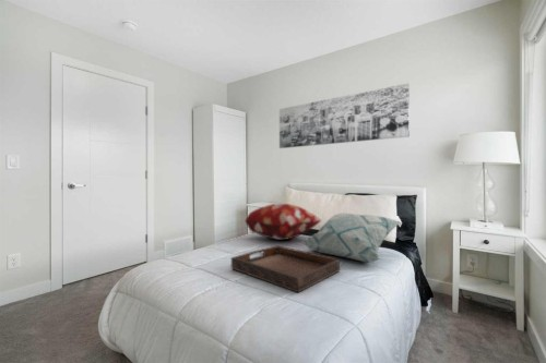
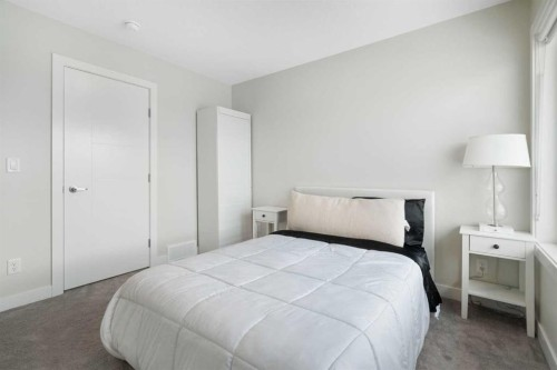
- serving tray [230,244,341,293]
- decorative pillow [301,213,402,264]
- wall art [278,82,411,149]
- decorative pillow [245,203,322,241]
